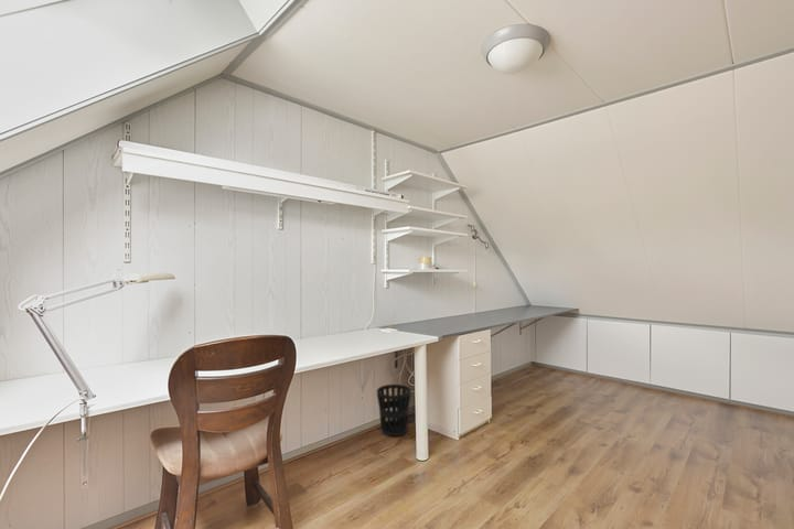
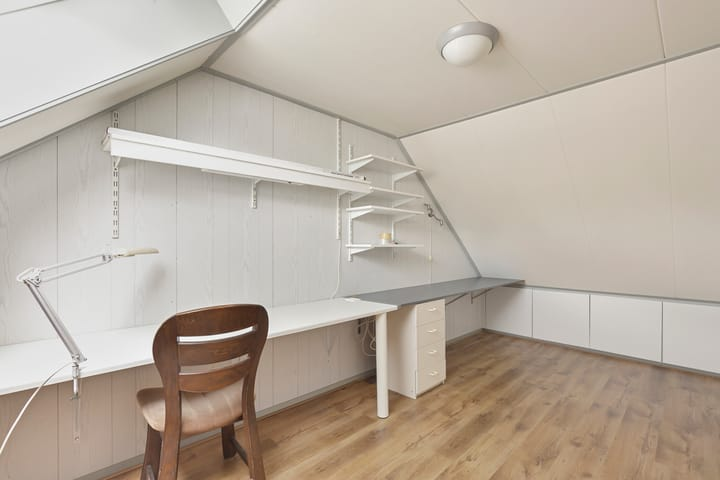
- wastebasket [376,384,412,438]
